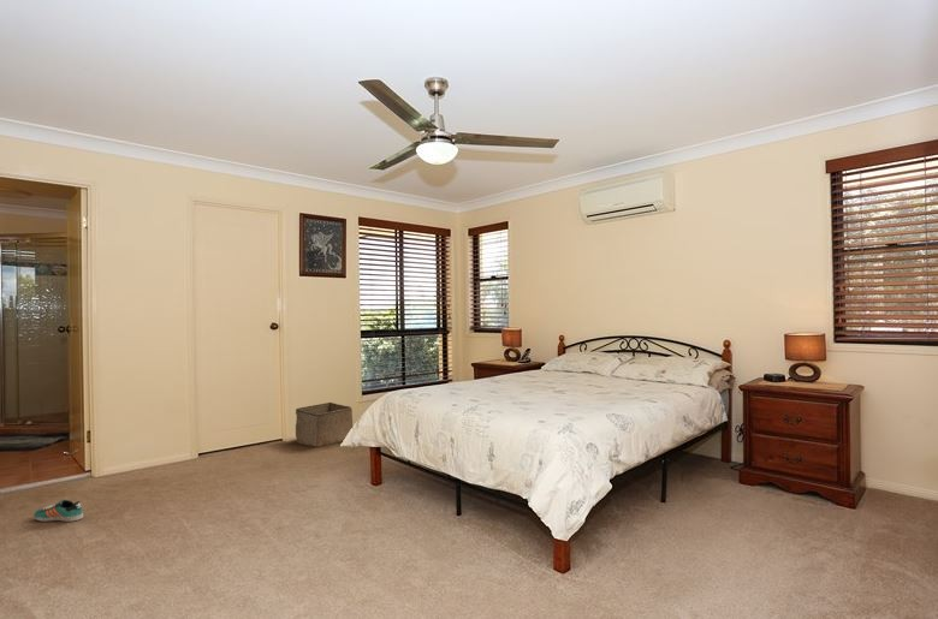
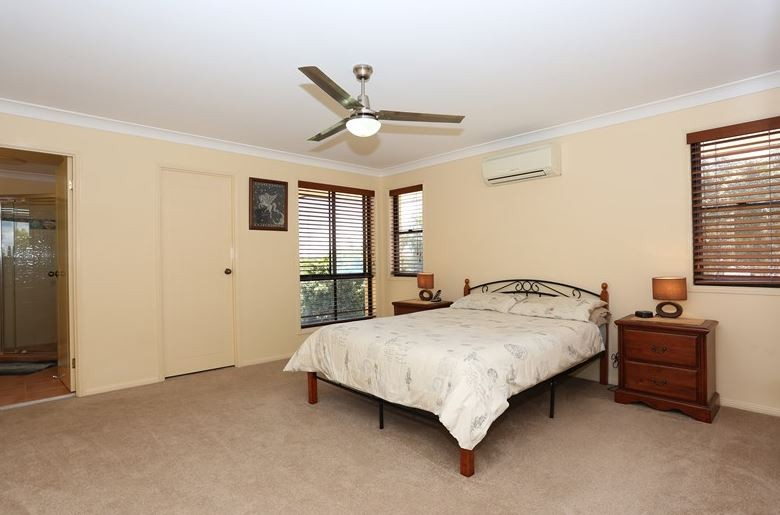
- sneaker [32,499,84,523]
- storage bin [295,401,354,448]
